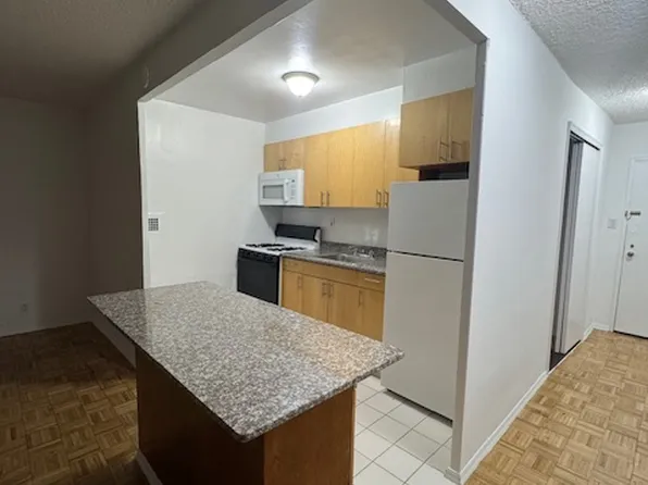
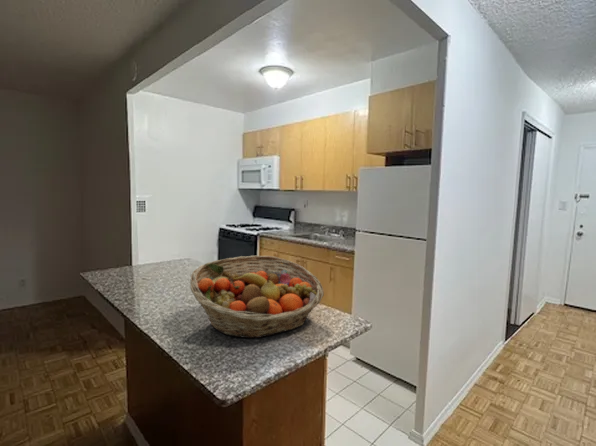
+ fruit basket [189,255,325,339]
